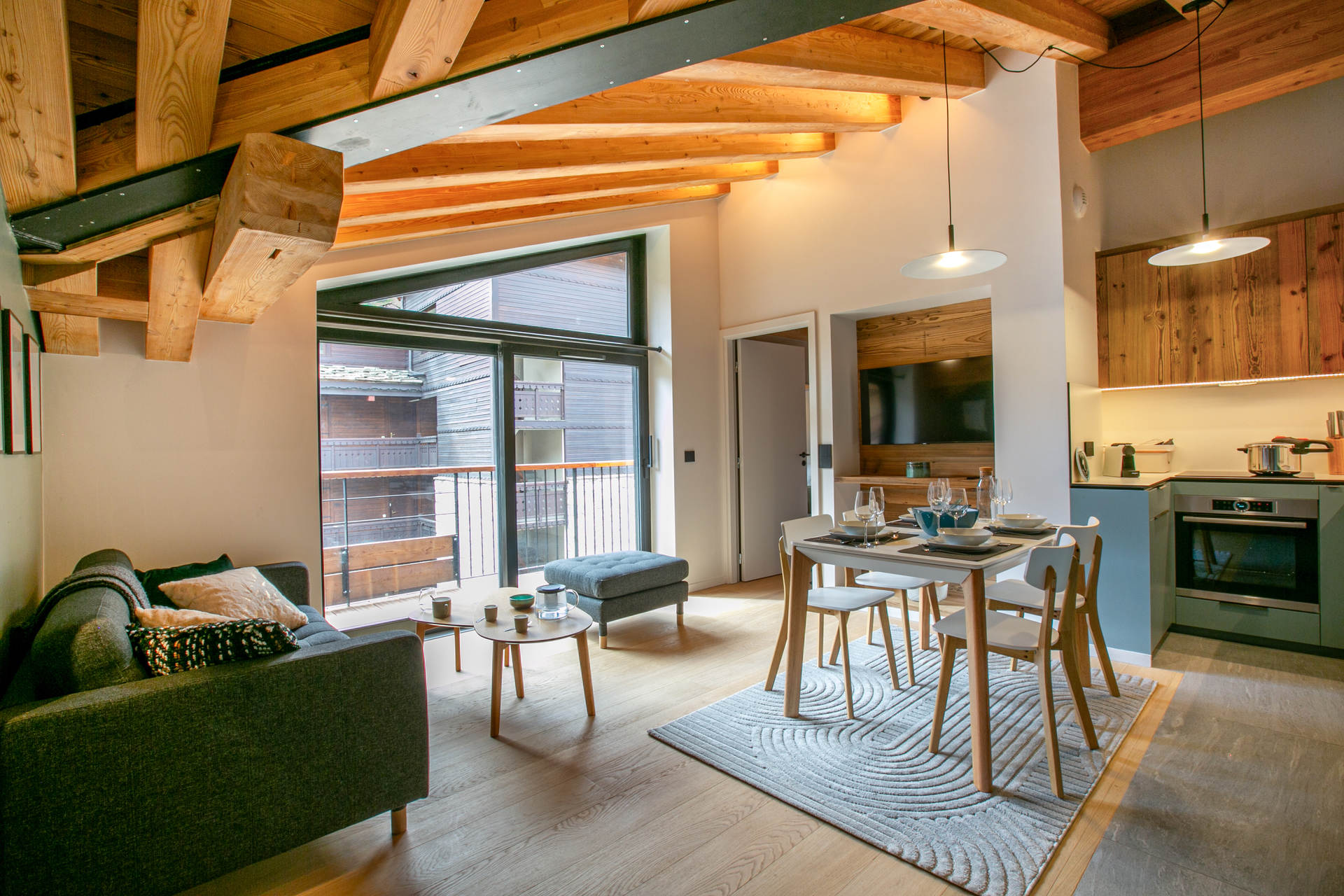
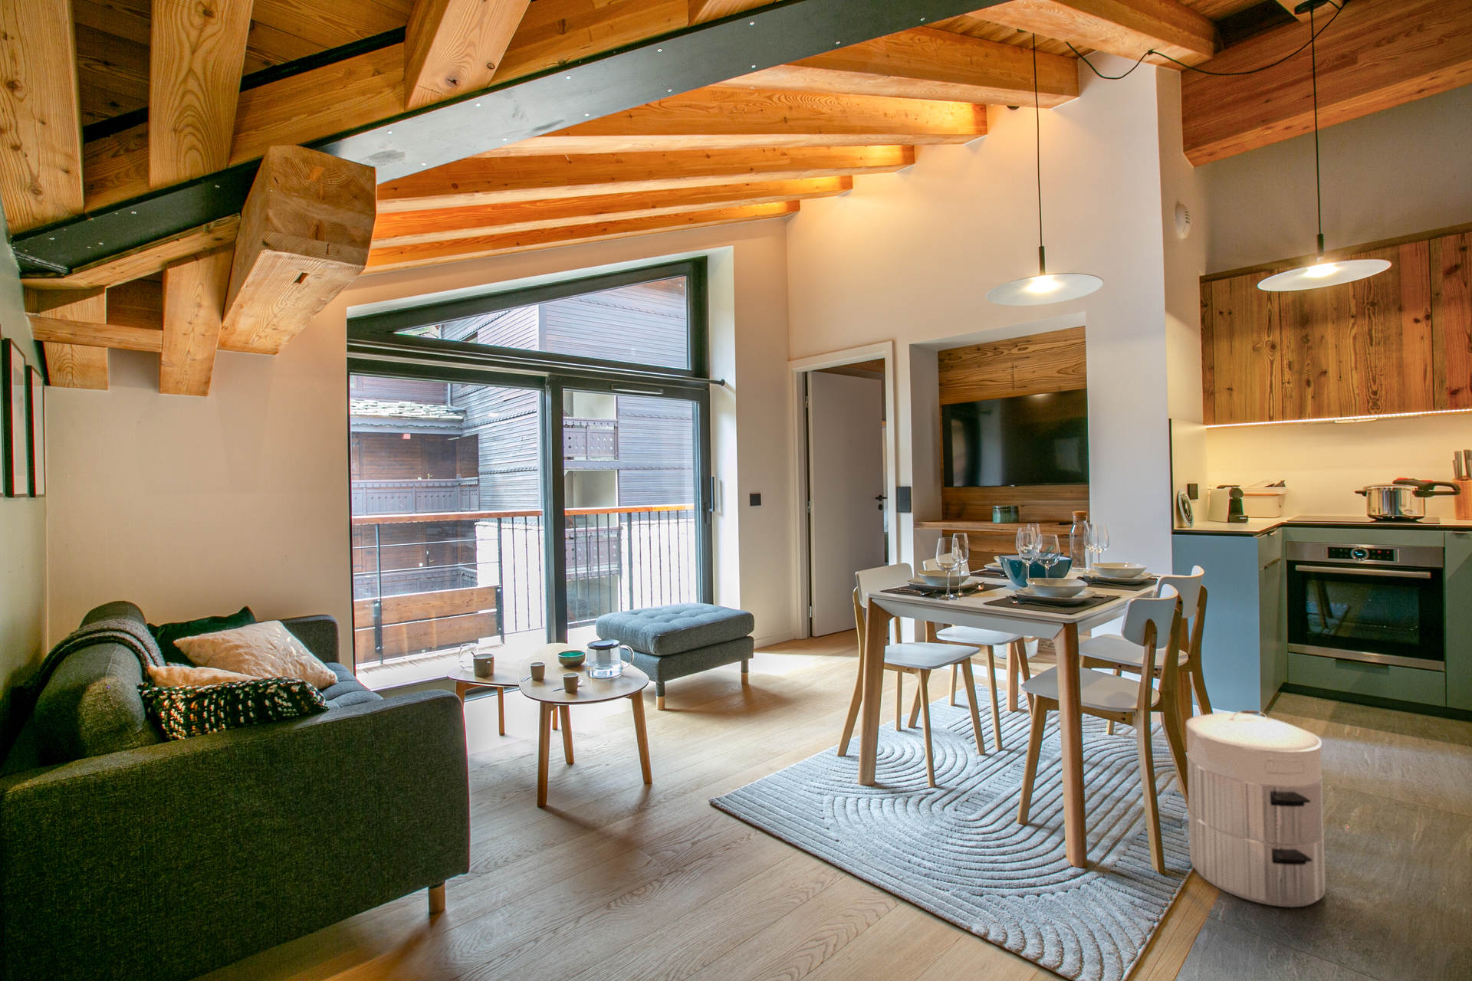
+ waste bin [1185,709,1325,909]
